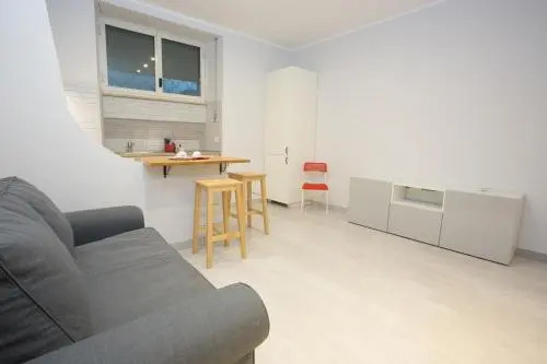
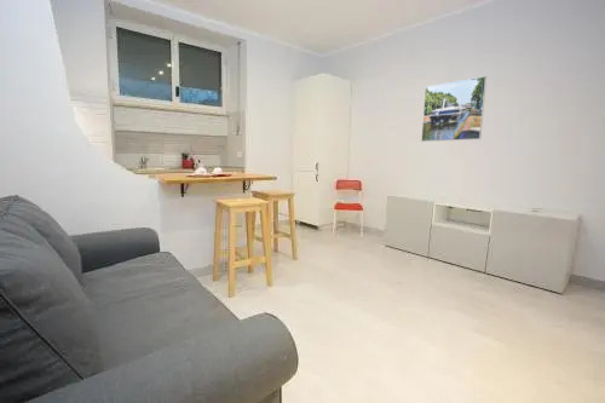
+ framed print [420,75,488,143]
